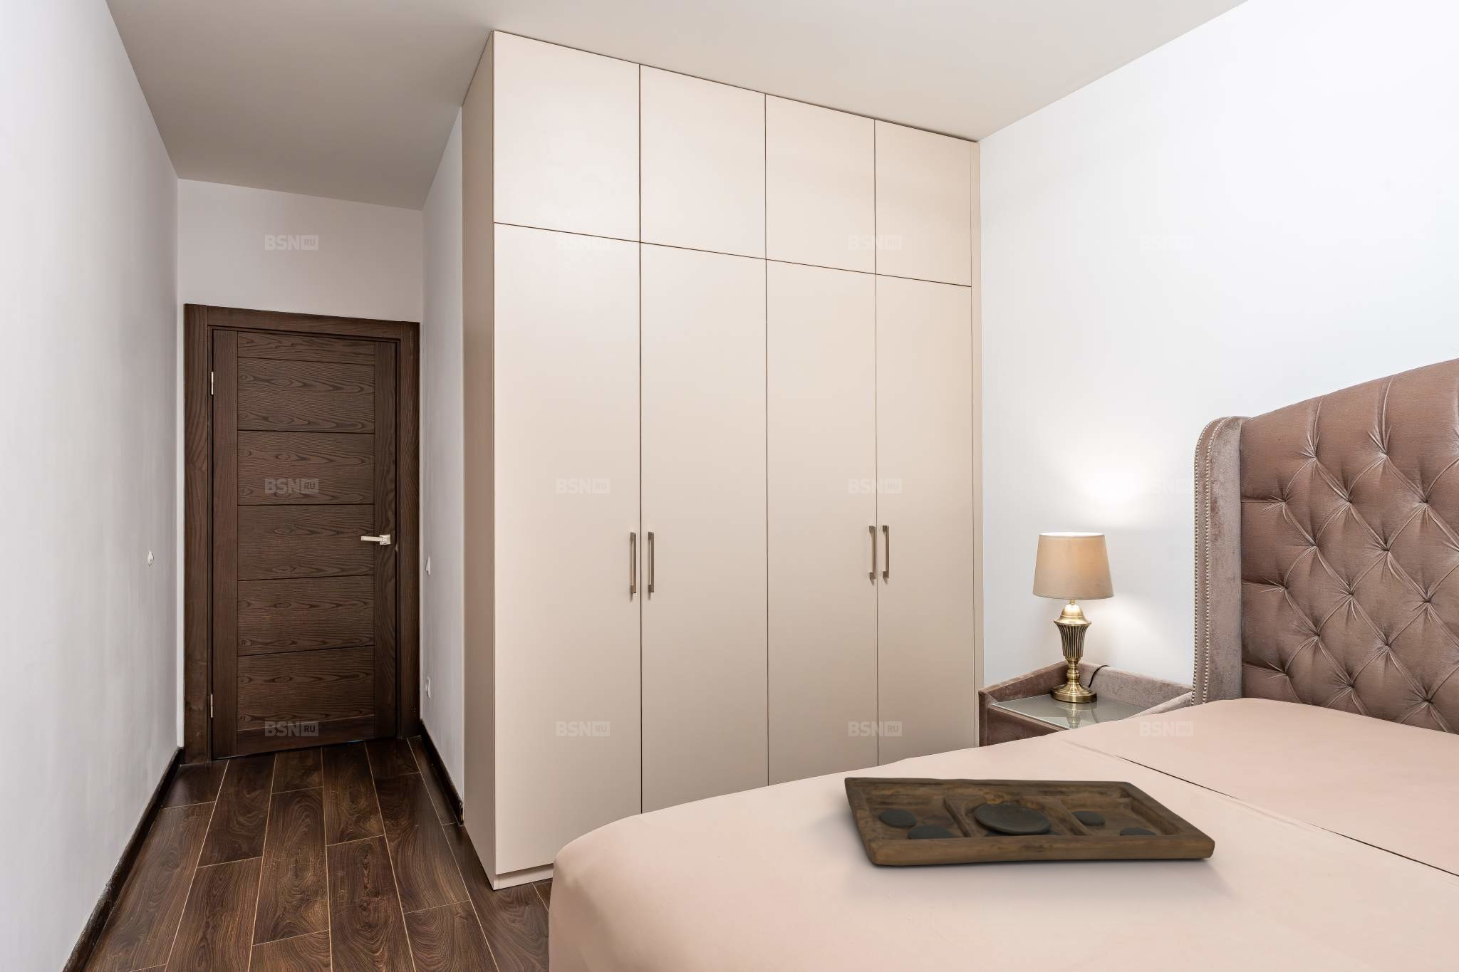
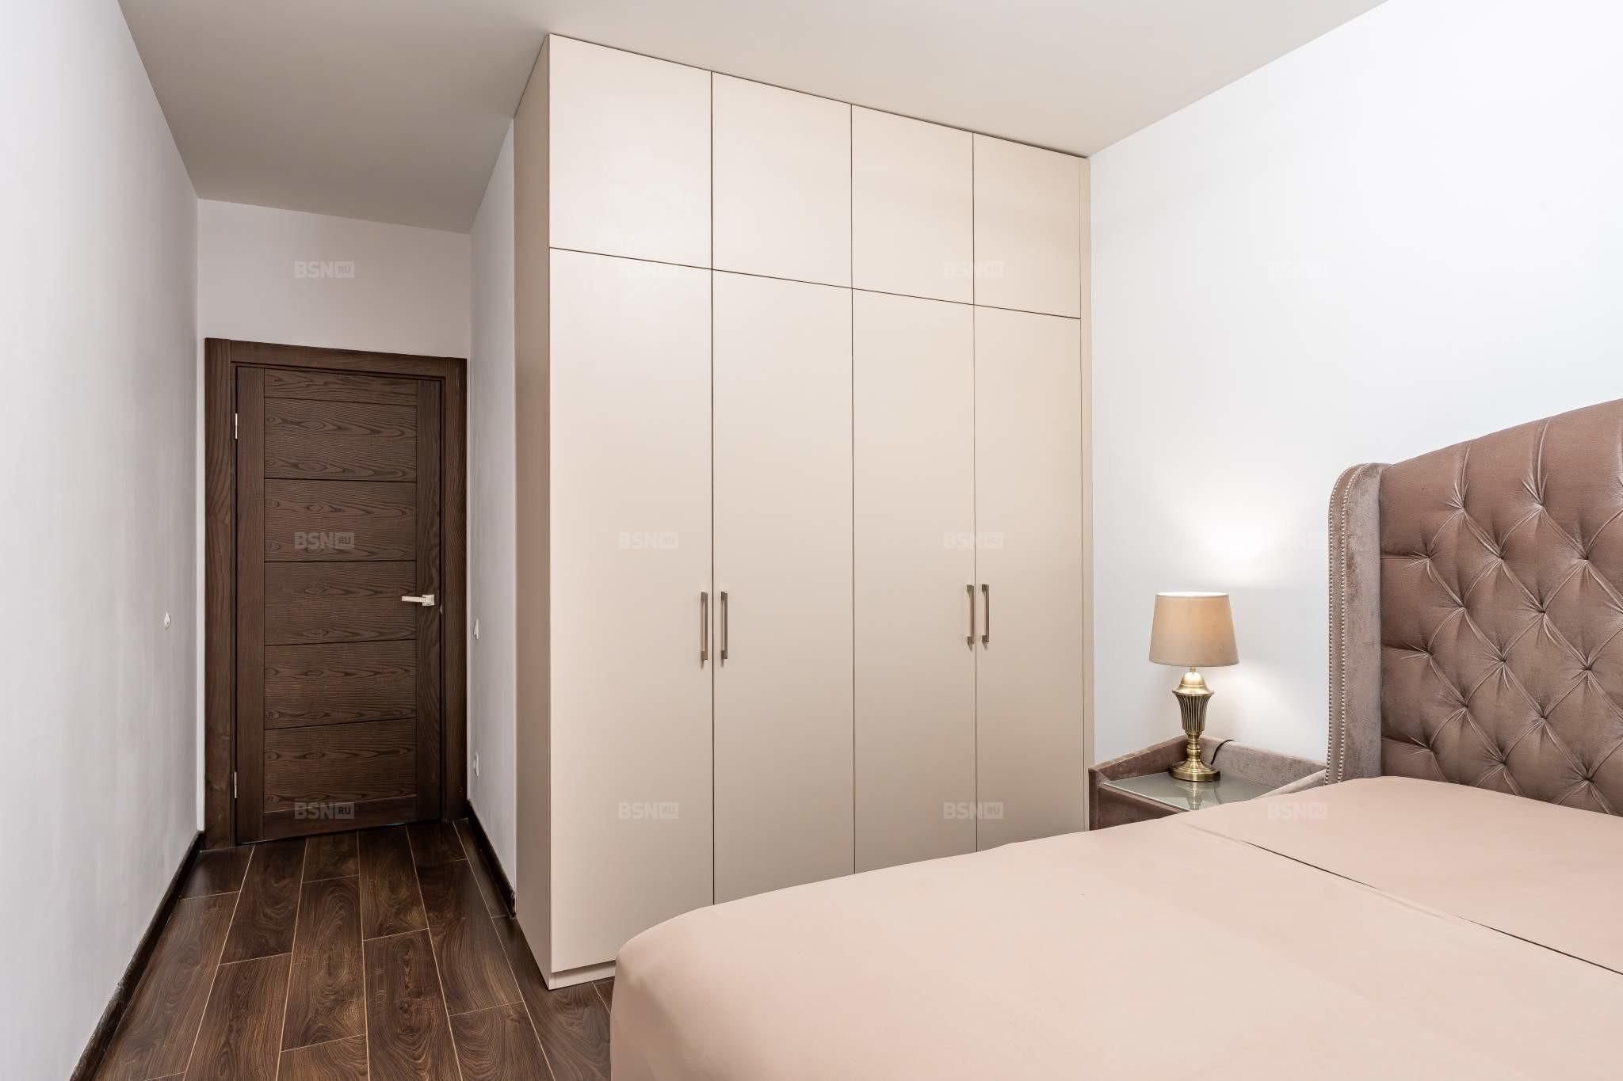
- decorative tray [844,776,1215,867]
